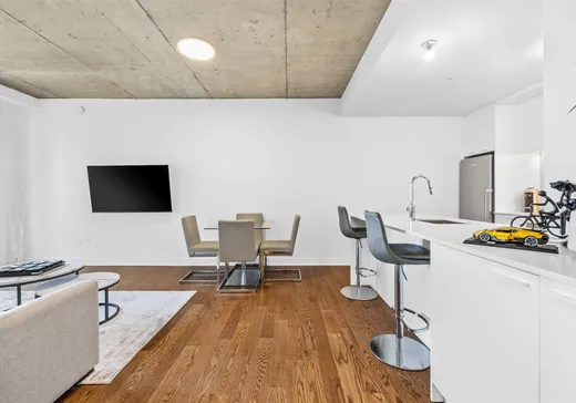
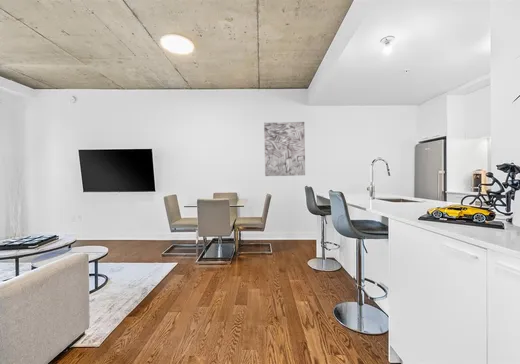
+ wall art [263,121,306,177]
